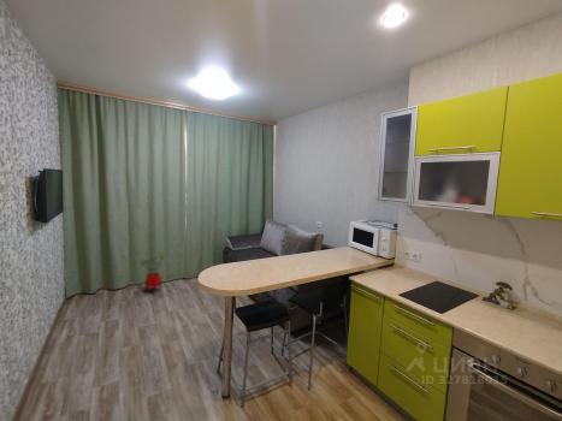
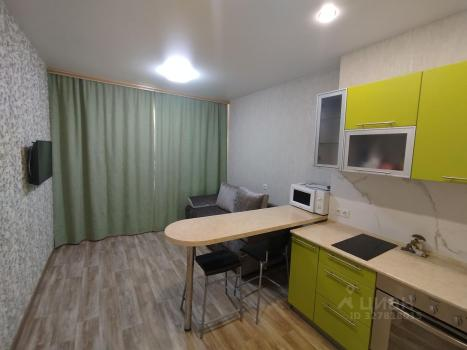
- house plant [138,250,168,296]
